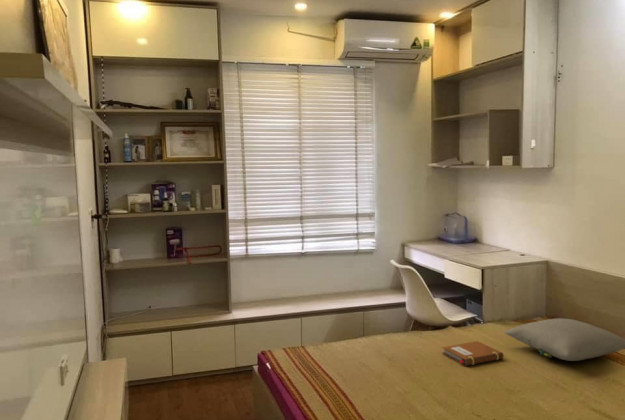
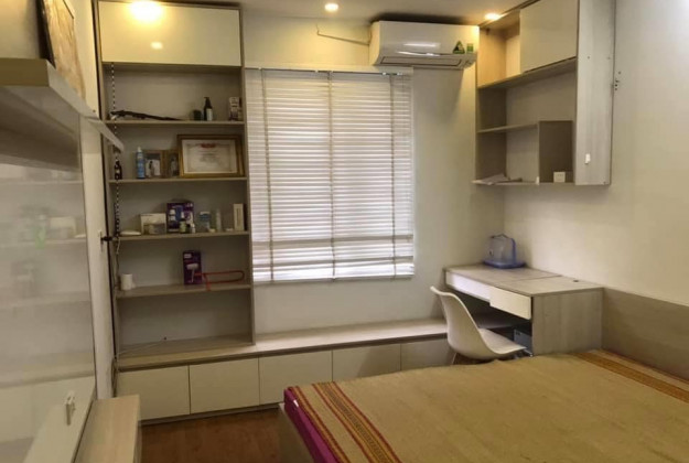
- pillow [504,317,625,362]
- notebook [441,340,505,367]
